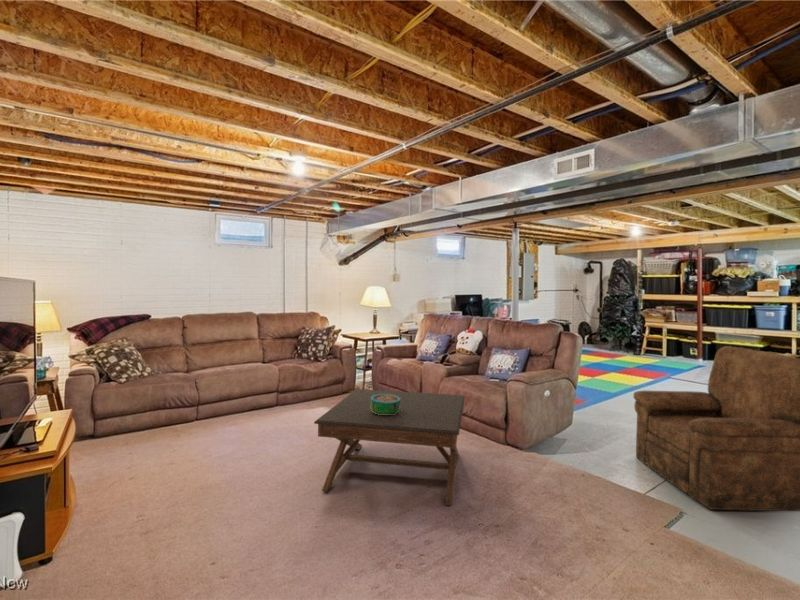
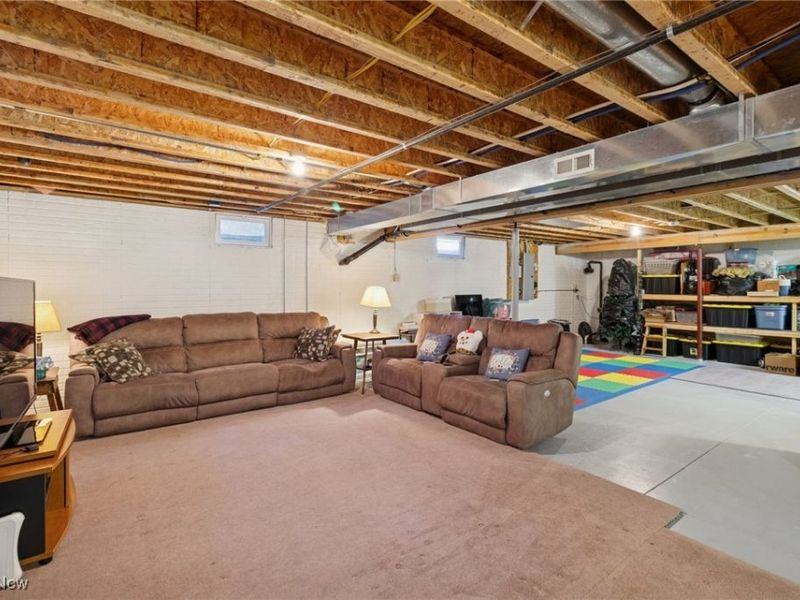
- armchair [633,345,800,512]
- coffee table [313,388,466,506]
- decorative bowl [370,394,400,415]
